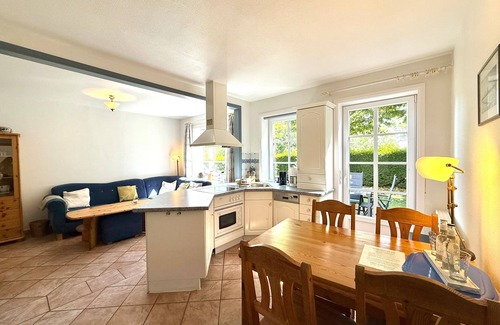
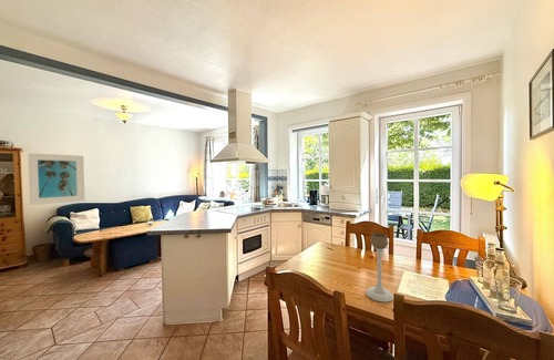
+ candle holder [365,232,394,304]
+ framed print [27,153,86,206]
